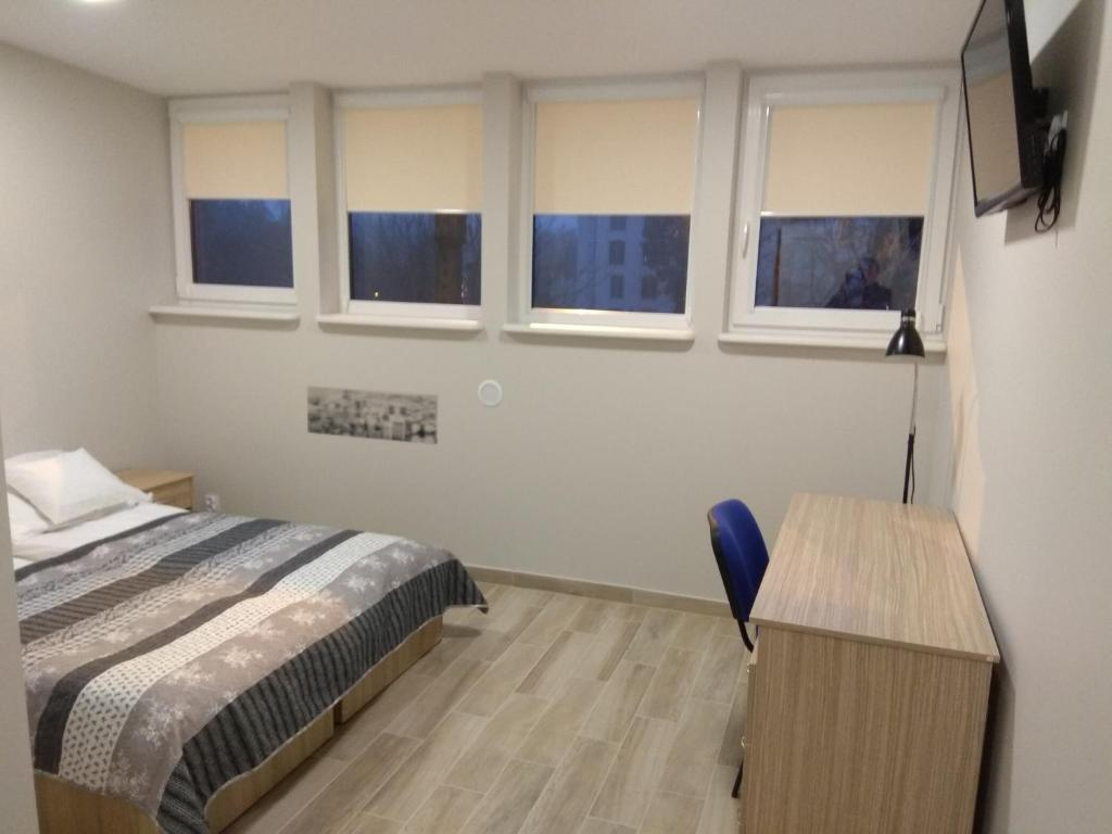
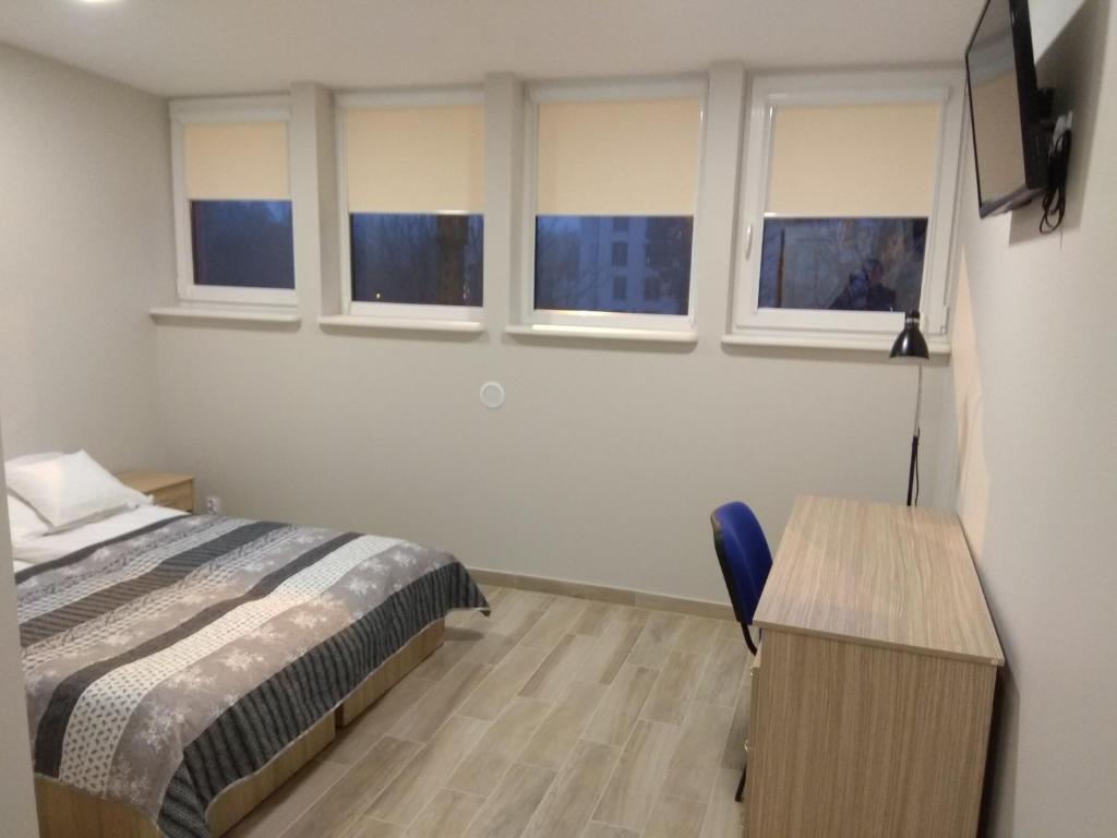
- wall art [306,384,439,445]
